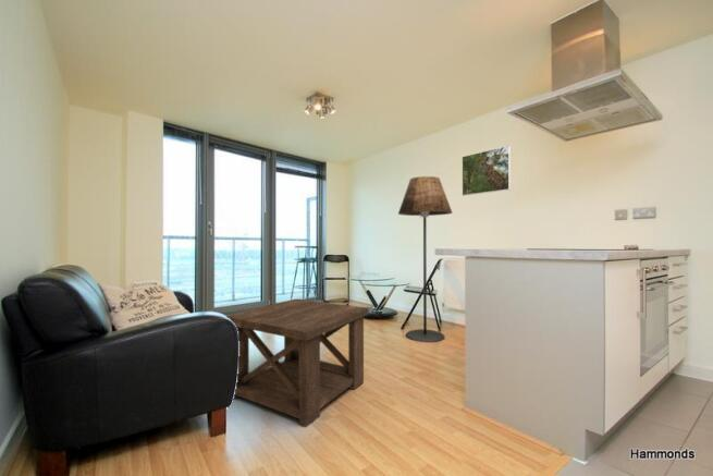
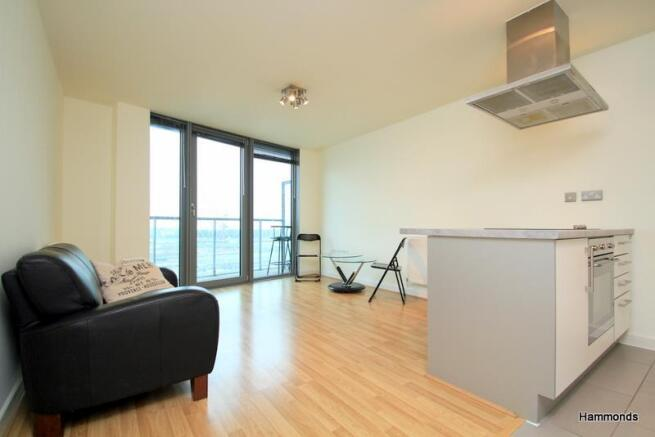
- side table [225,297,370,428]
- floor lamp [397,175,454,343]
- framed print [462,144,512,197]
